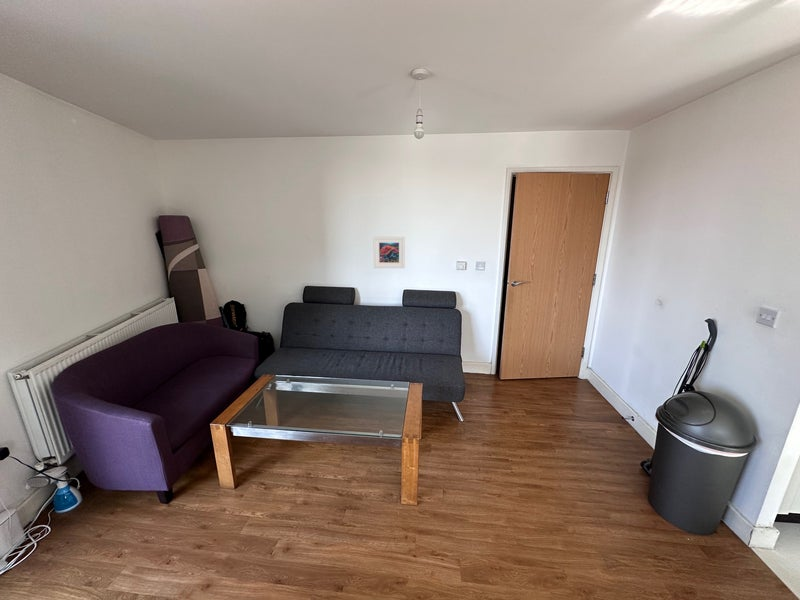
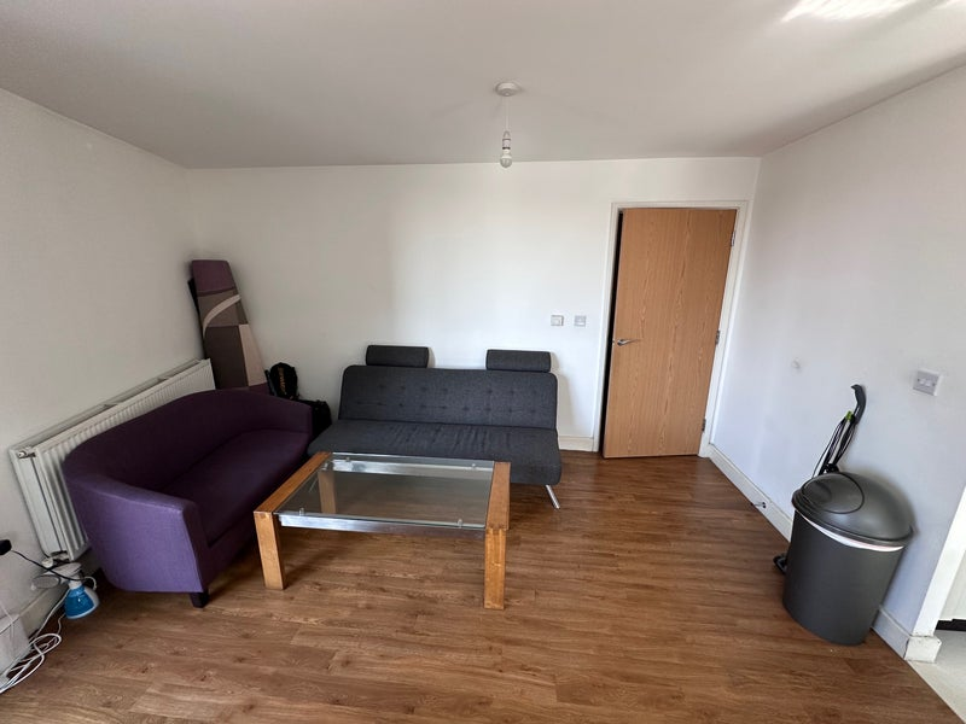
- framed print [372,236,406,269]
